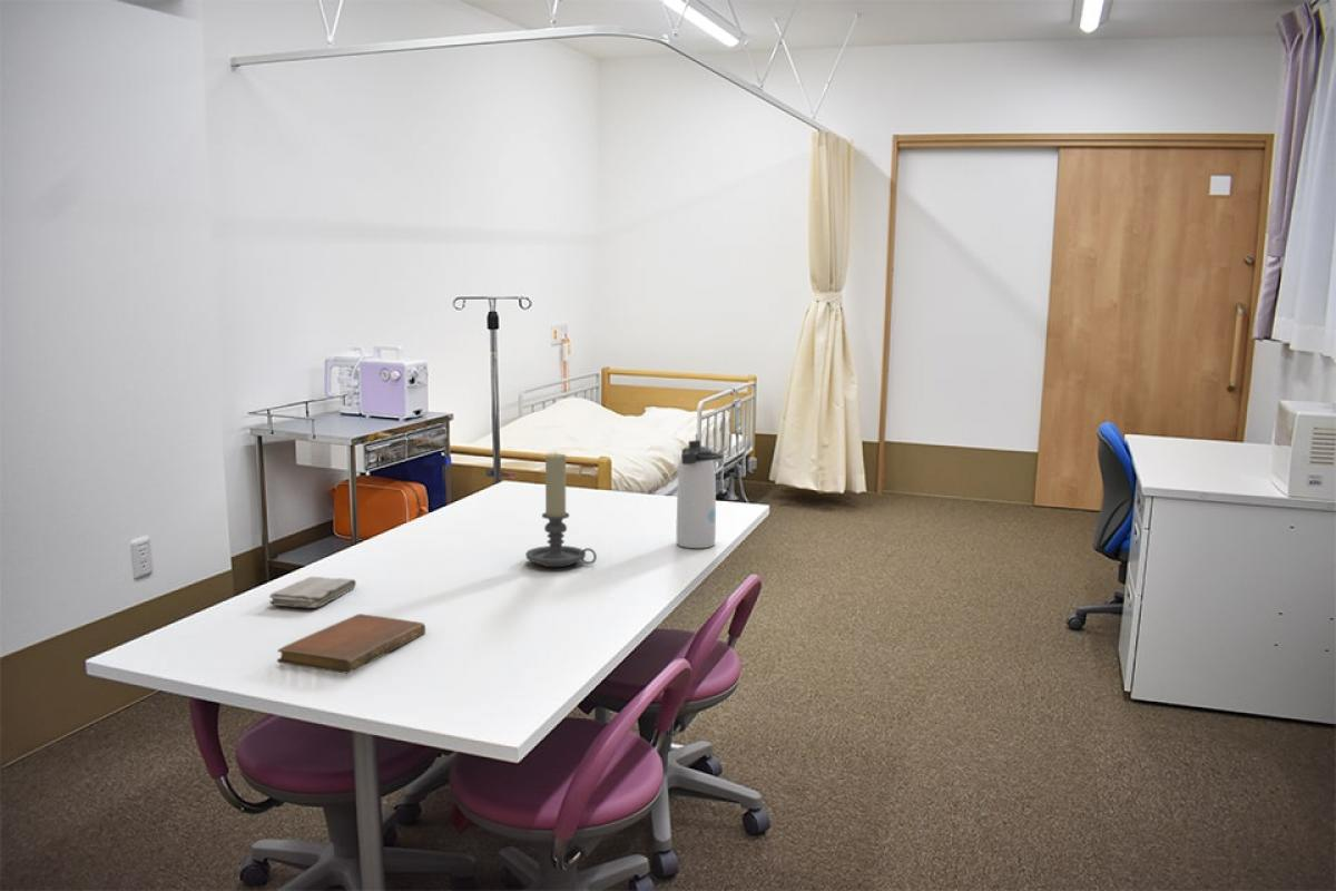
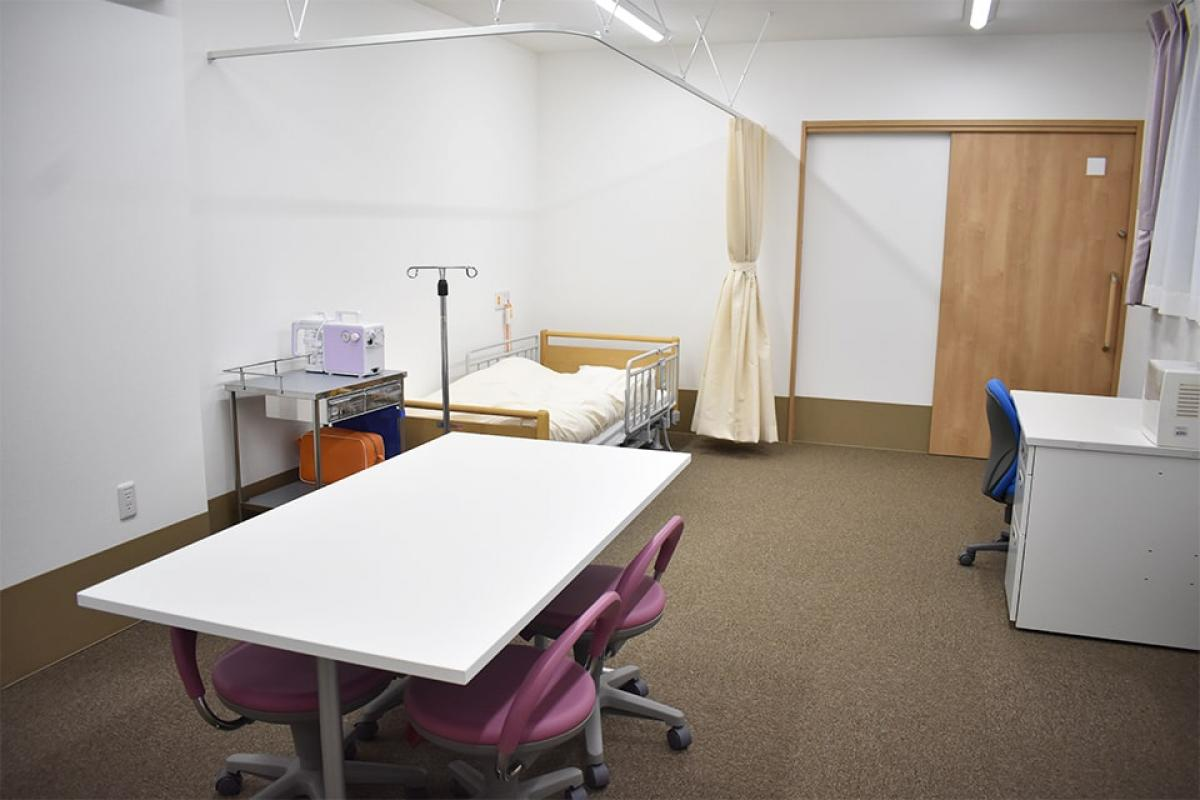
- notebook [276,613,426,675]
- thermos bottle [676,439,724,549]
- candle holder [524,451,598,568]
- washcloth [268,576,357,609]
